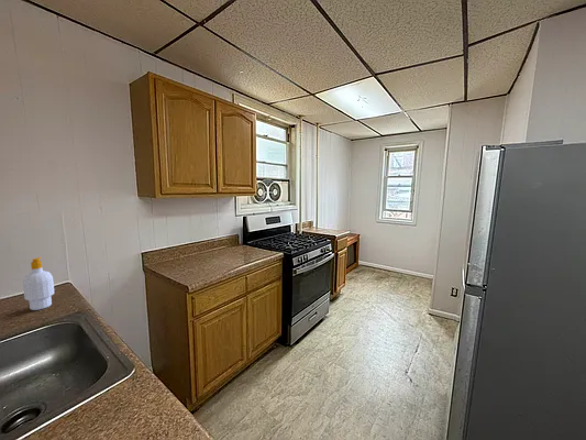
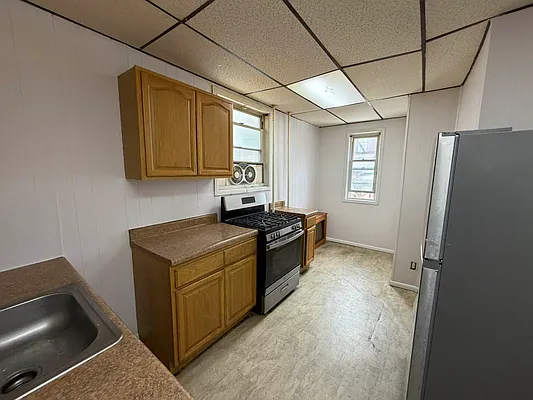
- soap bottle [22,256,55,311]
